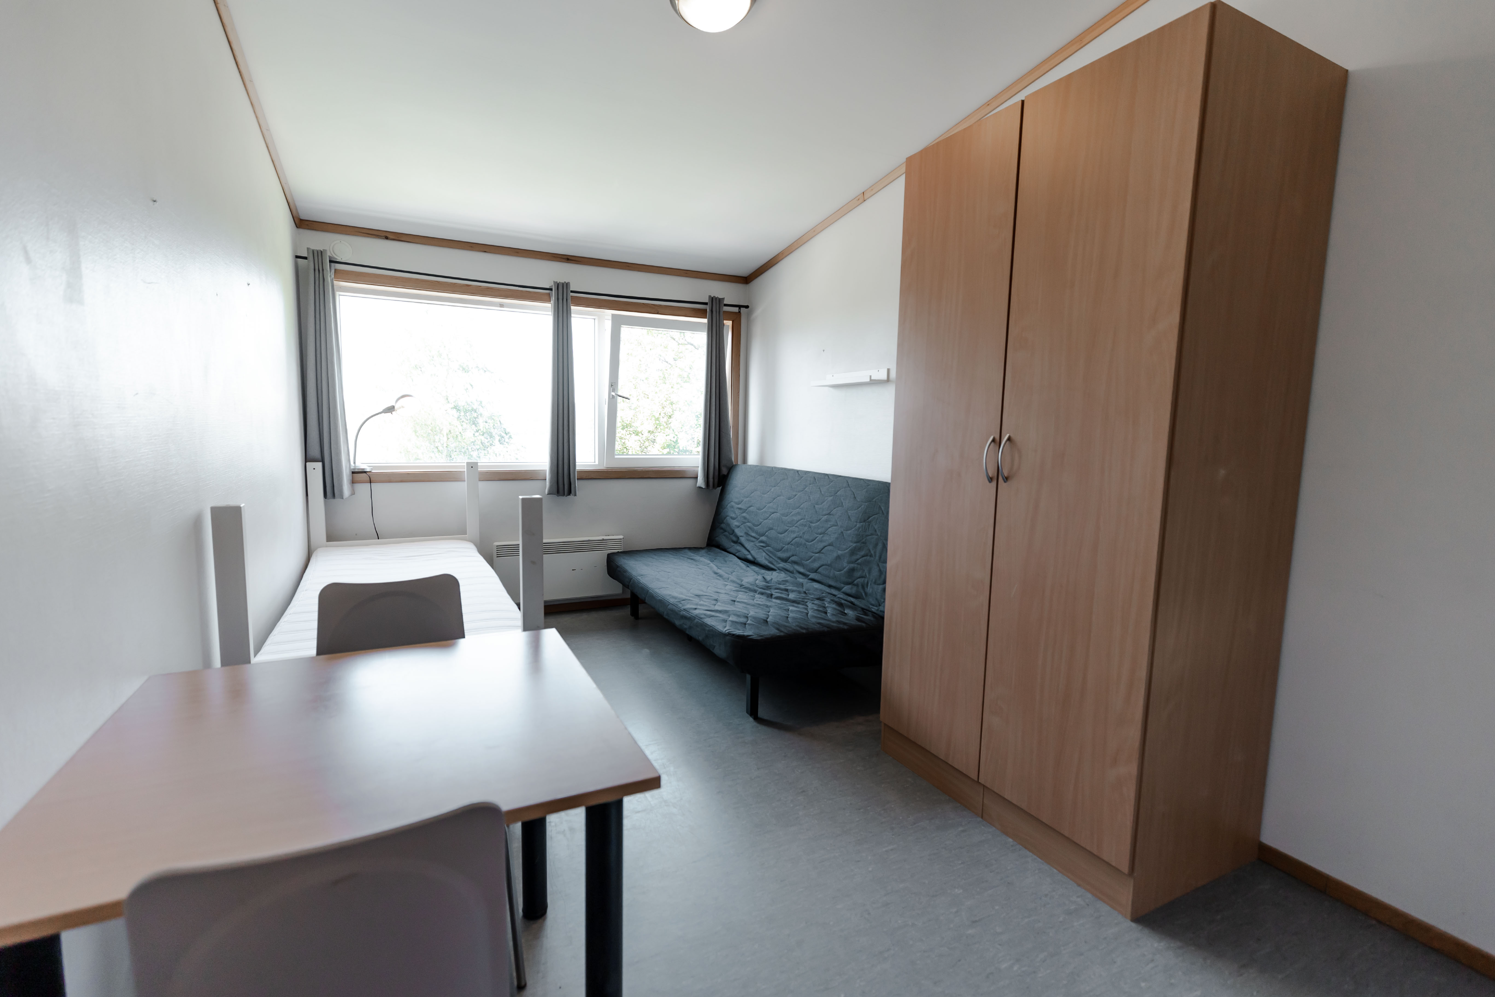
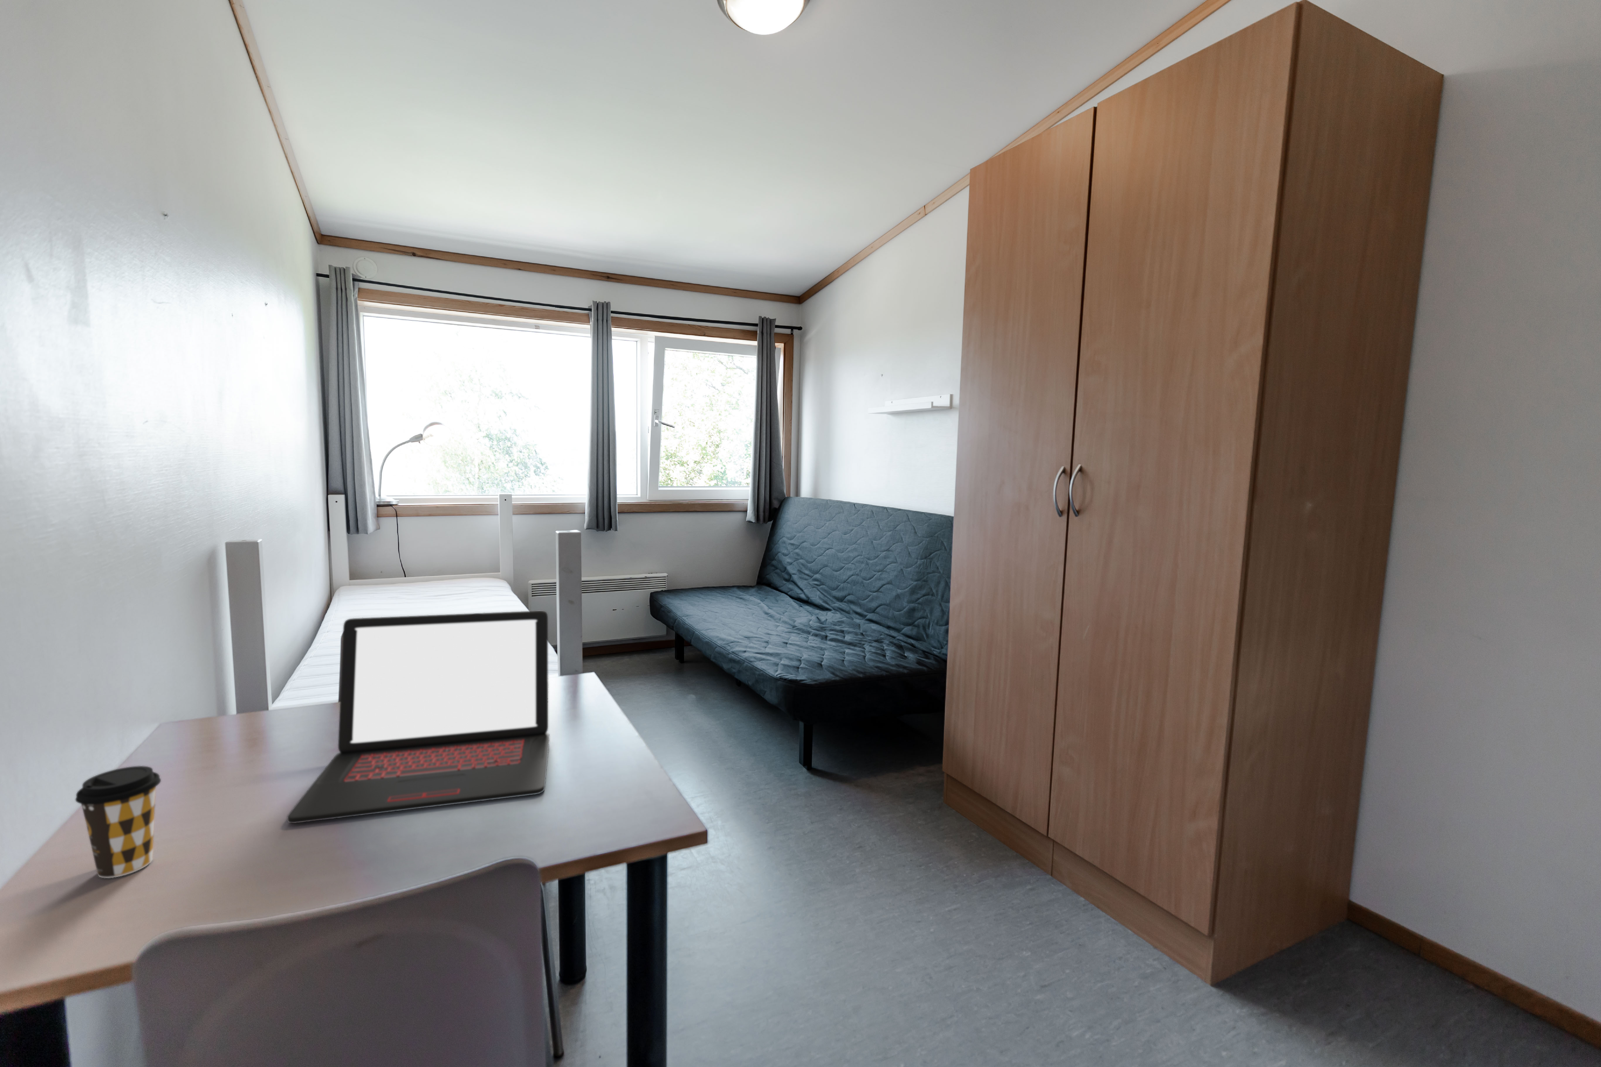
+ laptop [287,610,550,824]
+ coffee cup [75,766,162,879]
